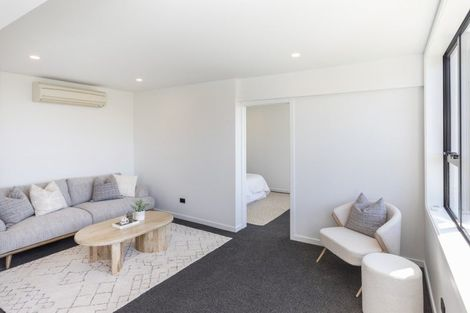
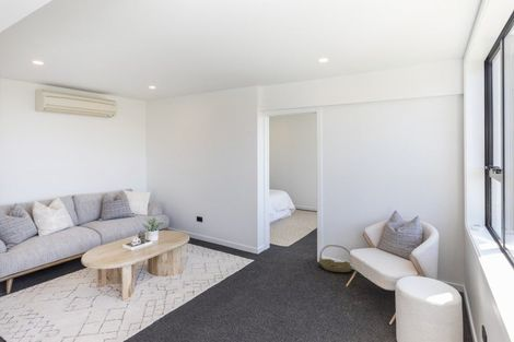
+ basket [317,244,353,273]
